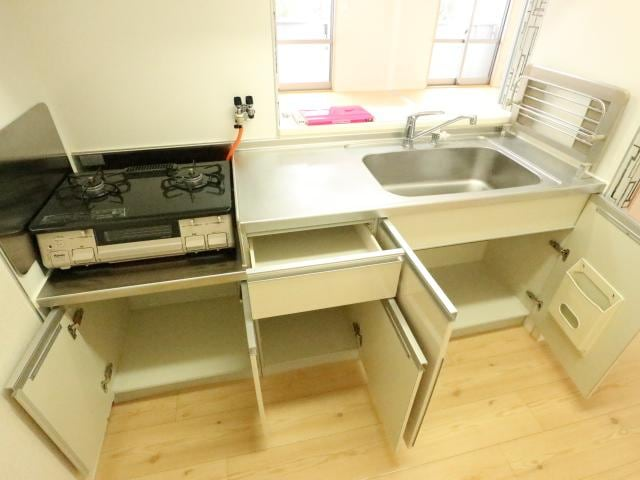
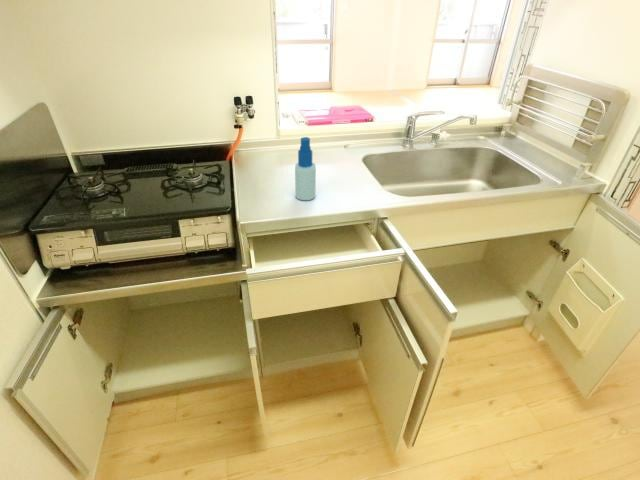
+ spray bottle [294,136,317,201]
